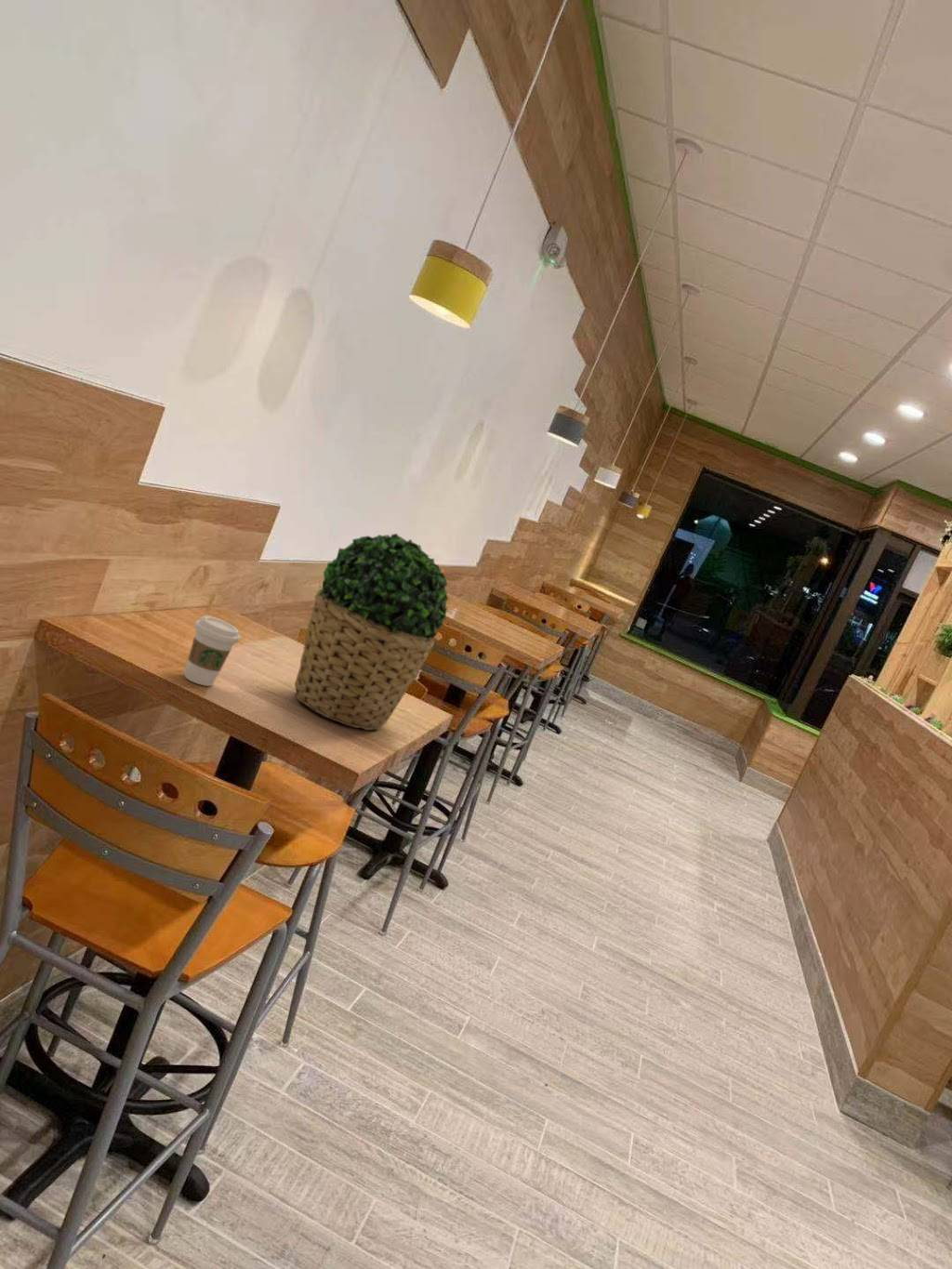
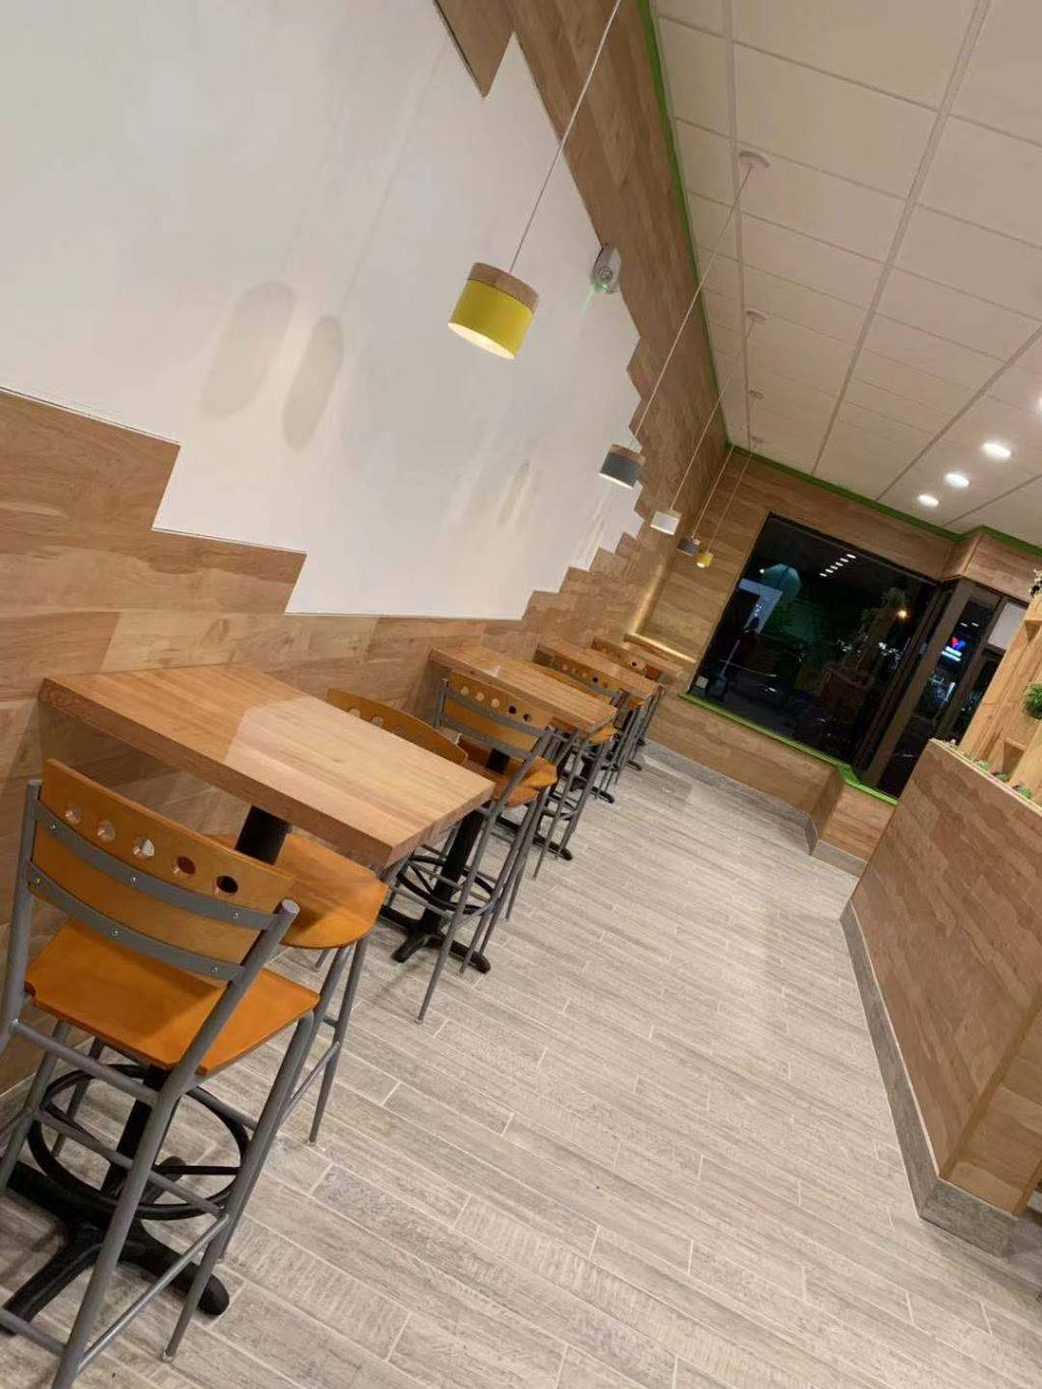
- potted plant [294,533,450,731]
- coffee cup [183,615,242,687]
